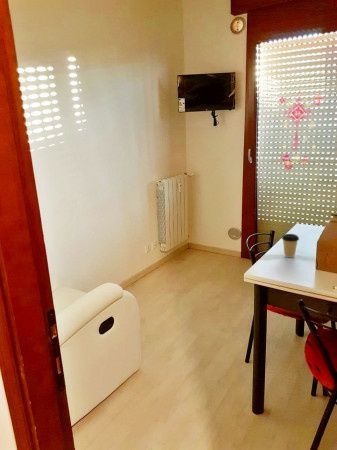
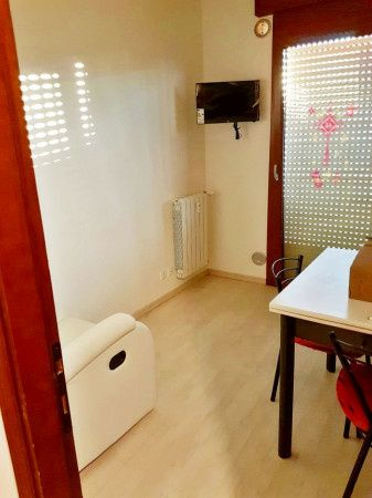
- coffee cup [281,233,300,258]
